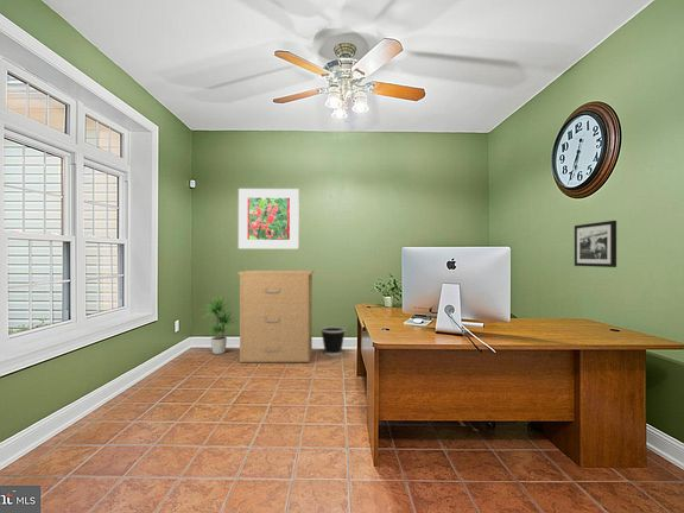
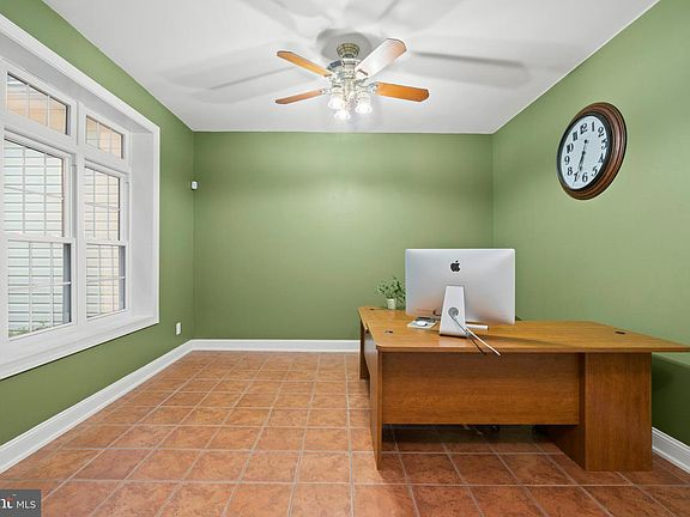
- filing cabinet [238,270,315,363]
- picture frame [574,220,618,268]
- wastebasket [319,325,347,356]
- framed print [238,188,300,249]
- potted plant [200,293,236,355]
